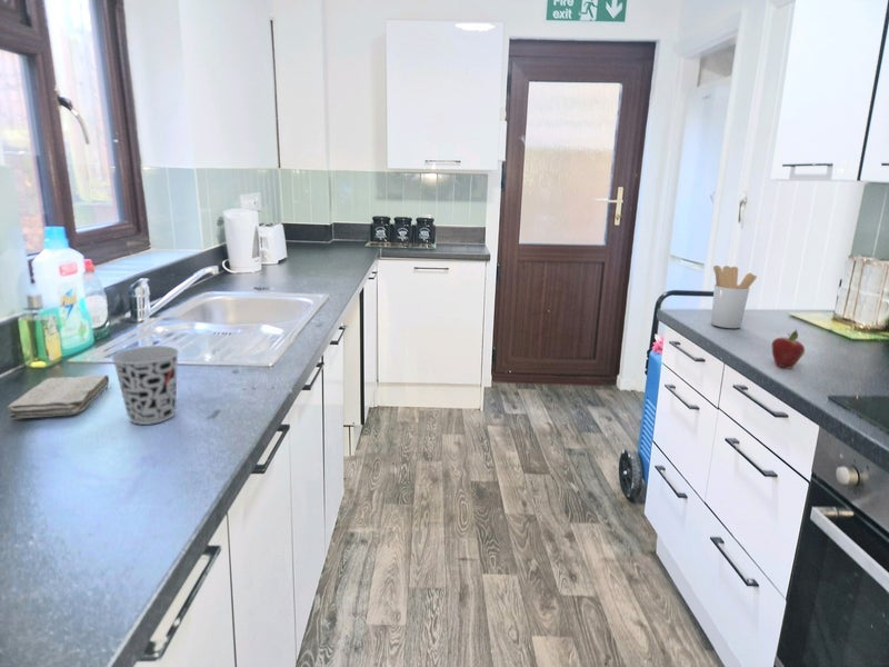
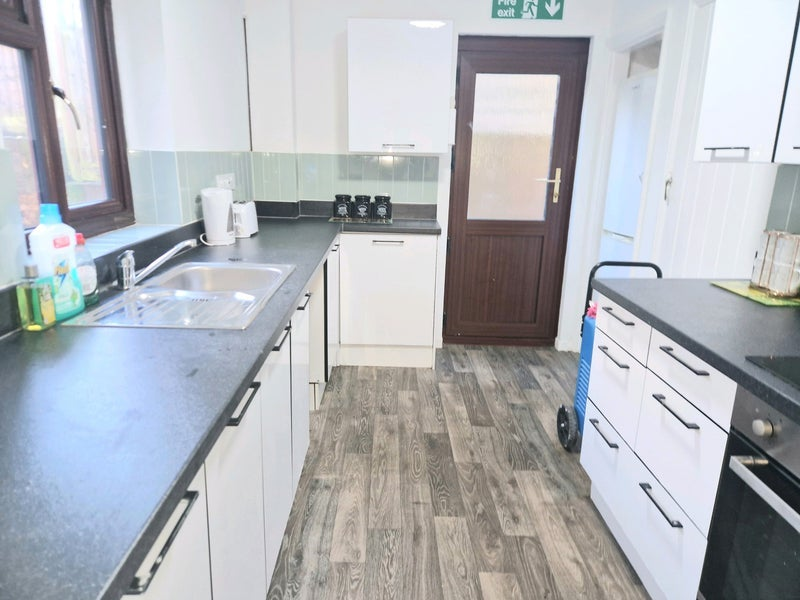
- cup [110,345,180,426]
- fruit [771,328,806,369]
- utensil holder [710,265,758,329]
- washcloth [6,374,110,420]
